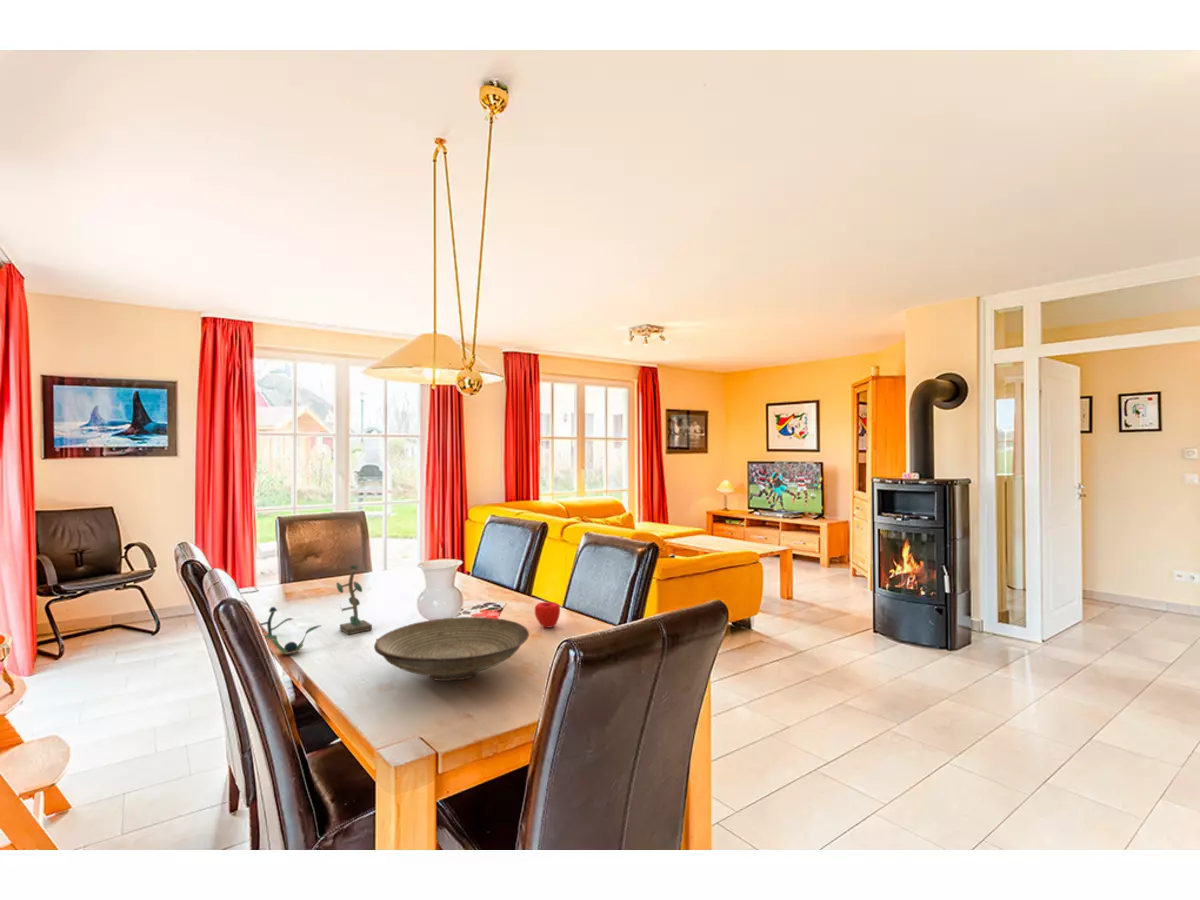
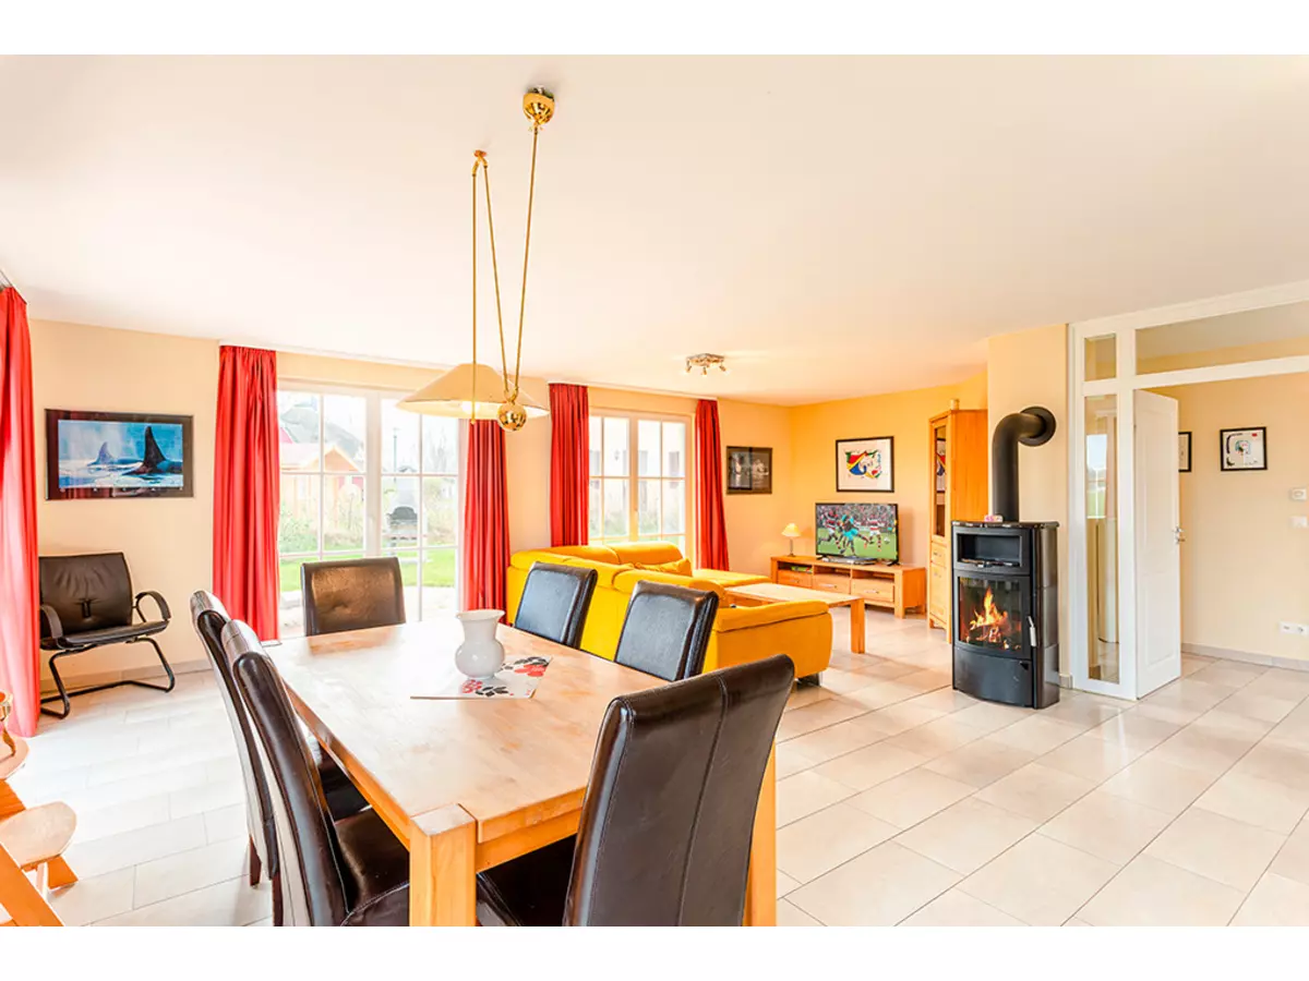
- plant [259,565,373,655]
- apple [534,601,561,629]
- decorative bowl [373,616,530,682]
